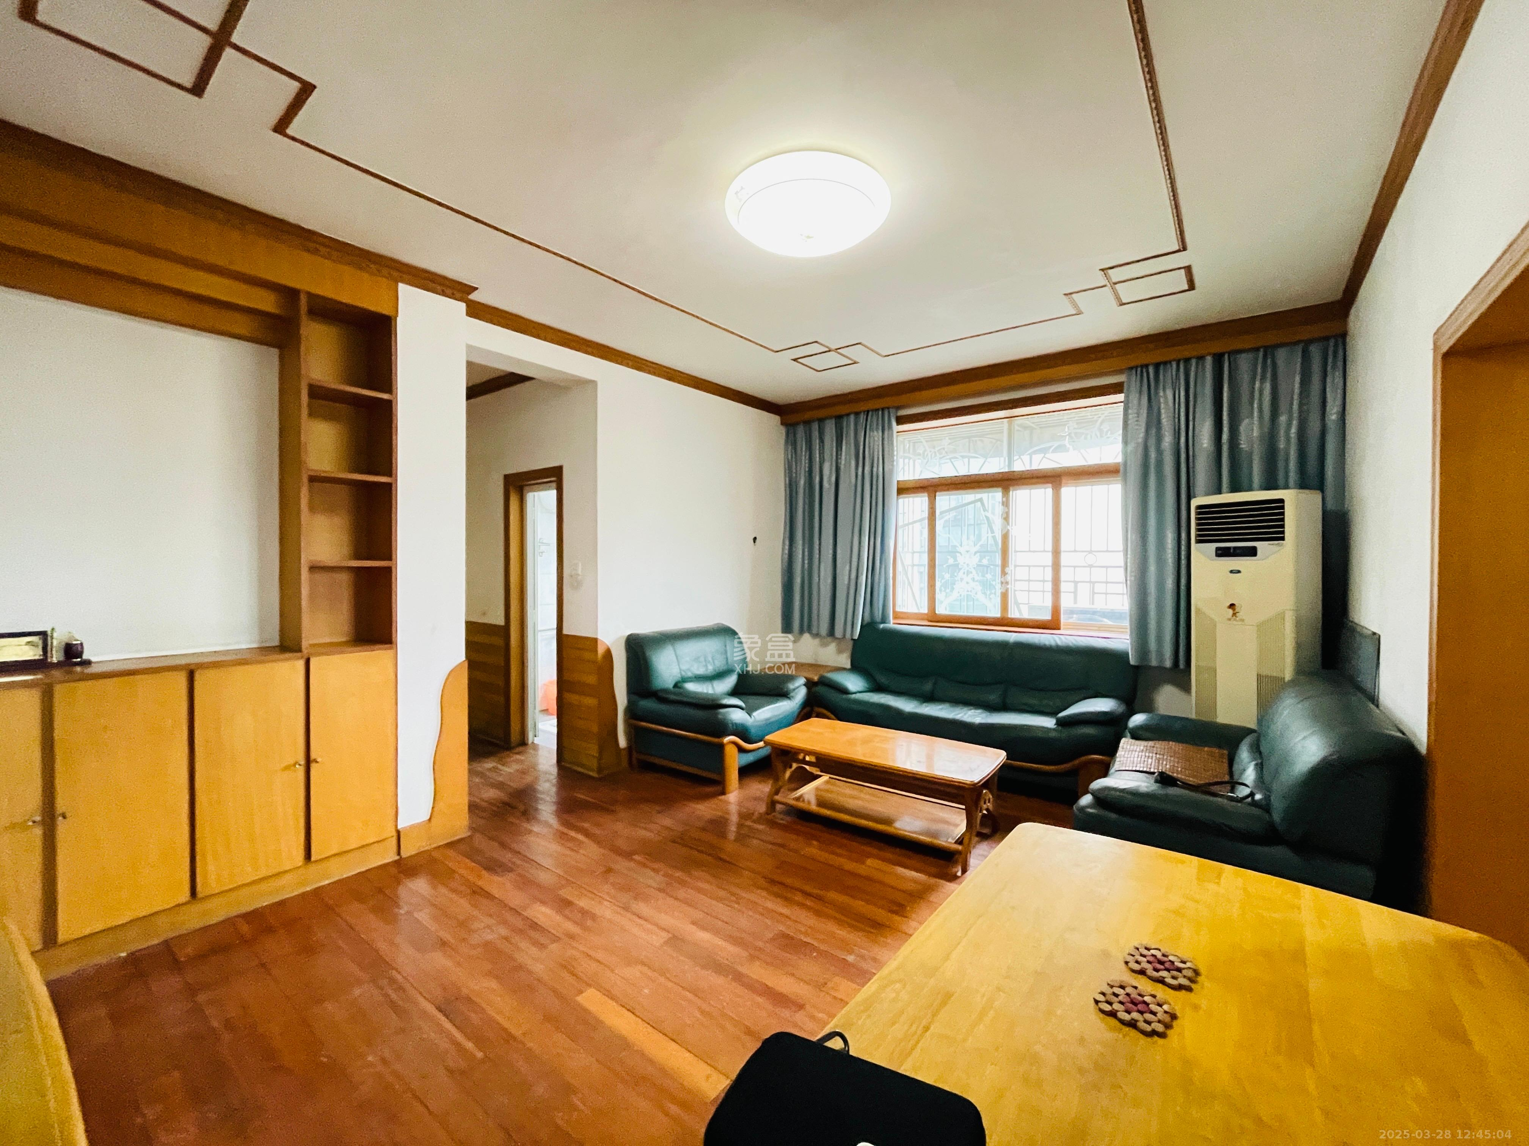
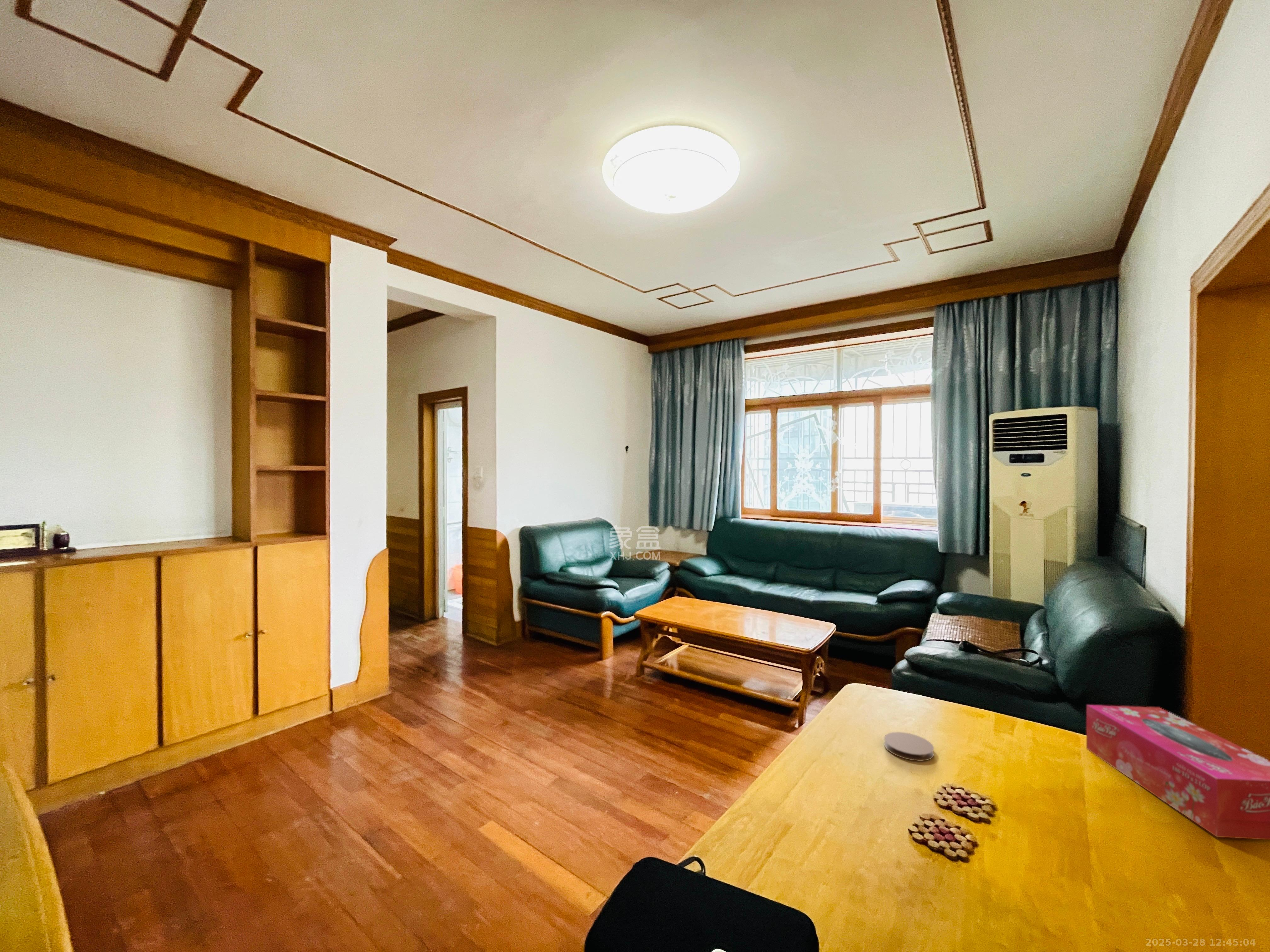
+ coaster [884,732,934,761]
+ tissue box [1086,705,1270,840]
